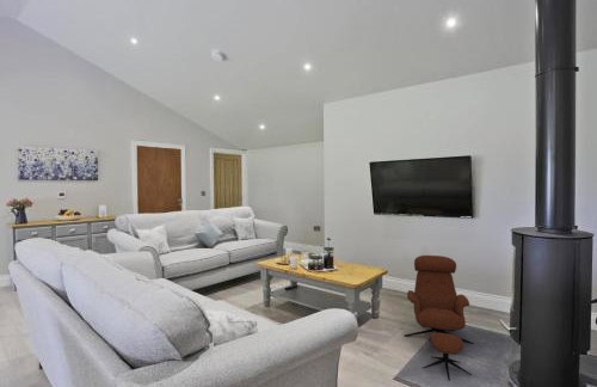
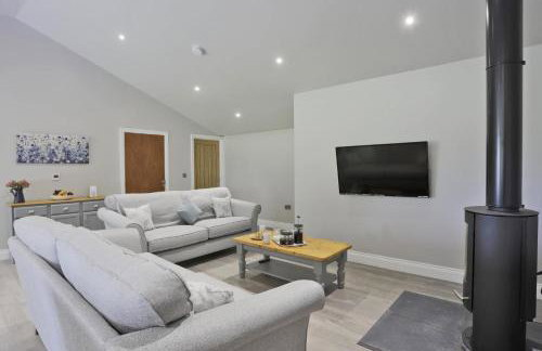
- armchair [404,254,475,382]
